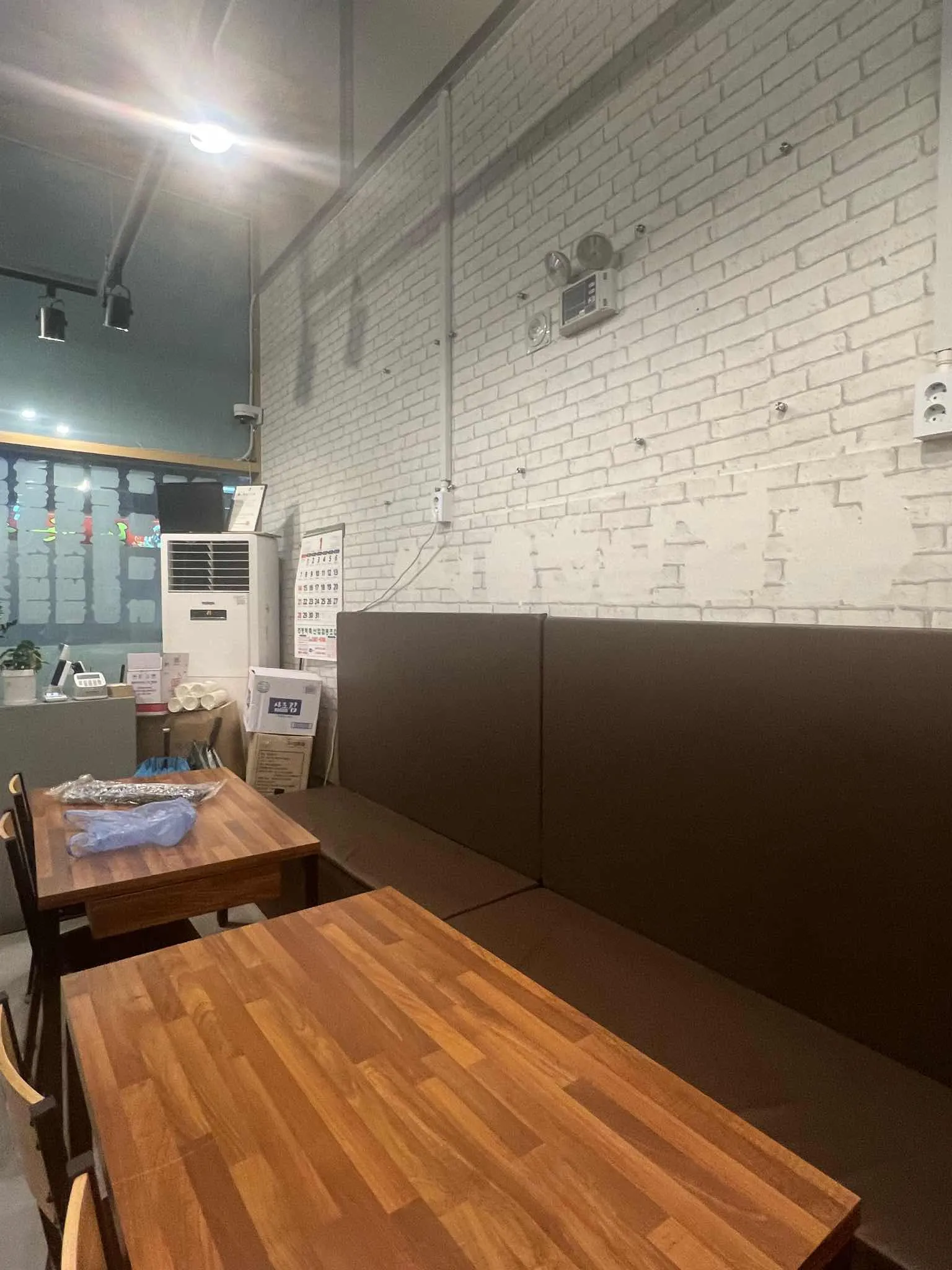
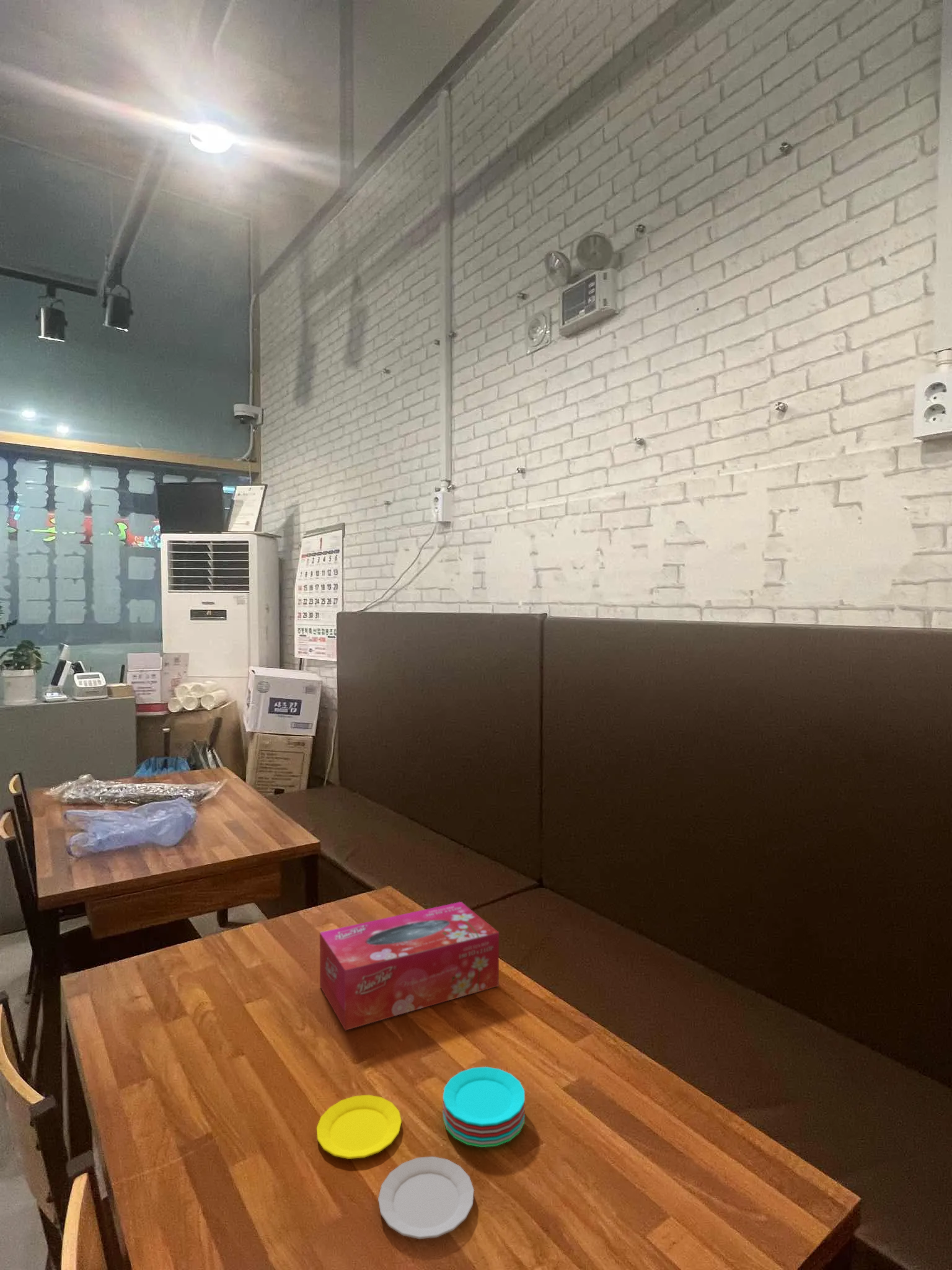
+ tissue box [319,901,500,1031]
+ plate [316,1066,525,1240]
